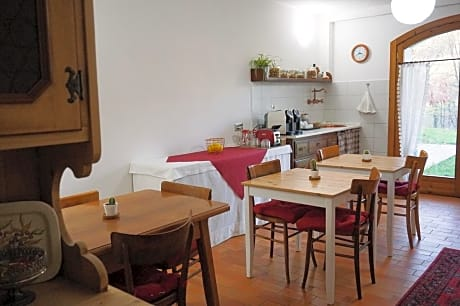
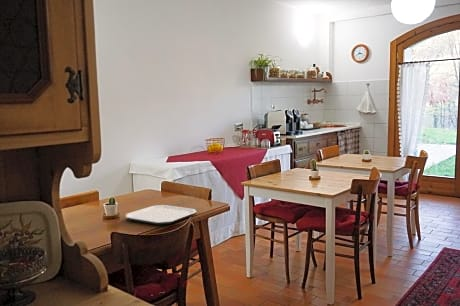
+ plate [125,204,198,225]
